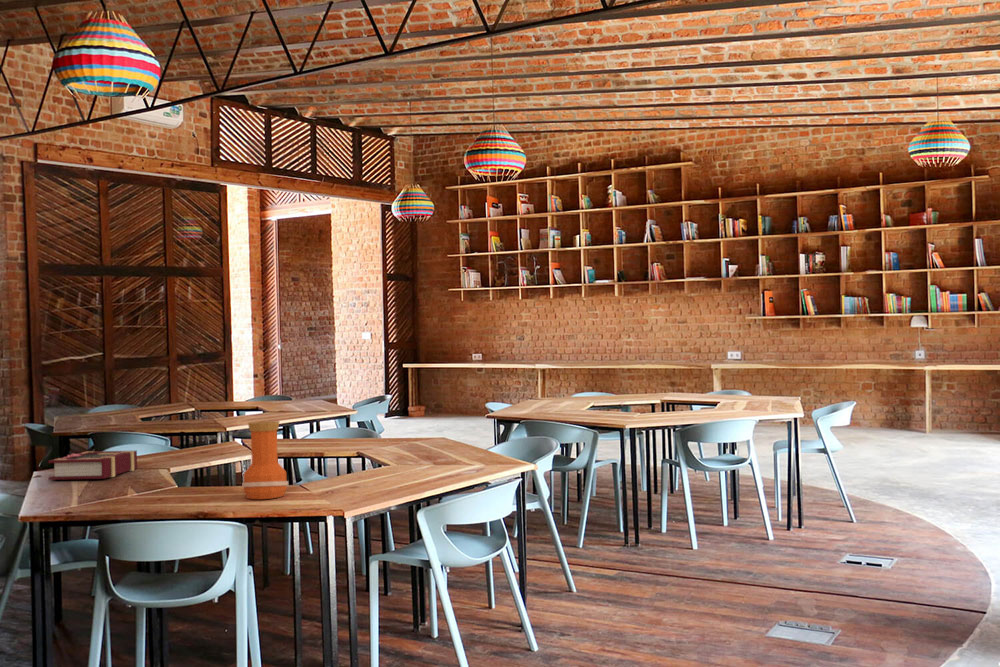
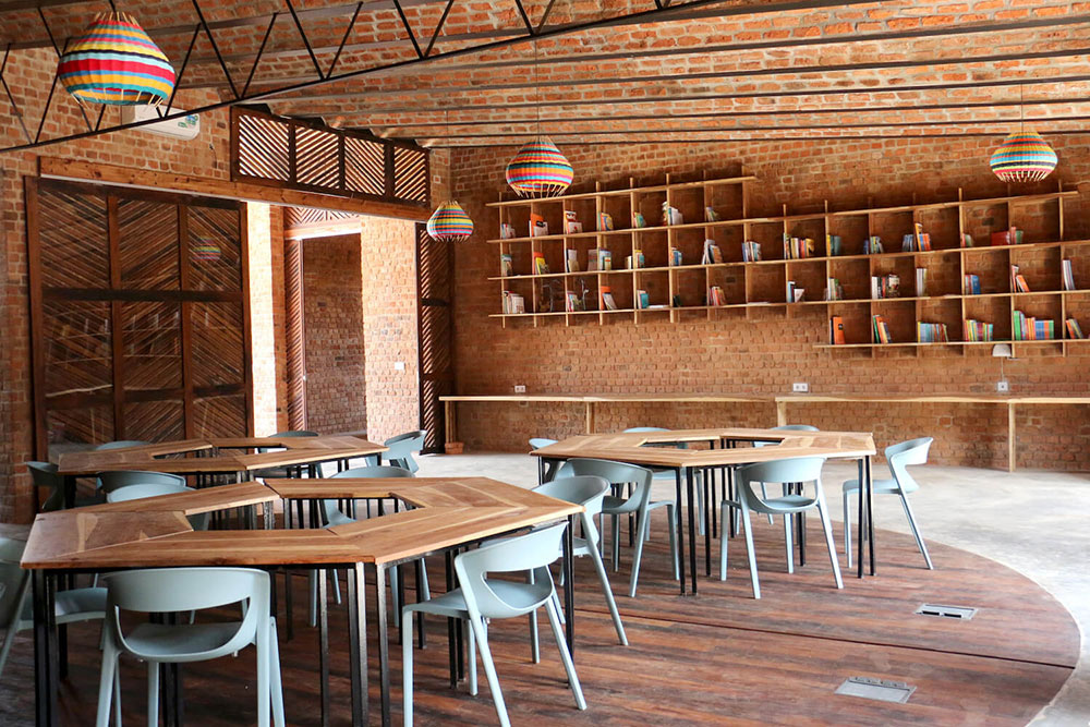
- book [47,450,138,481]
- vase [241,420,289,500]
